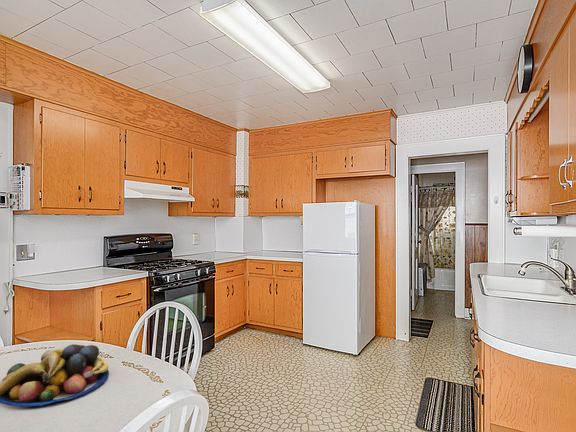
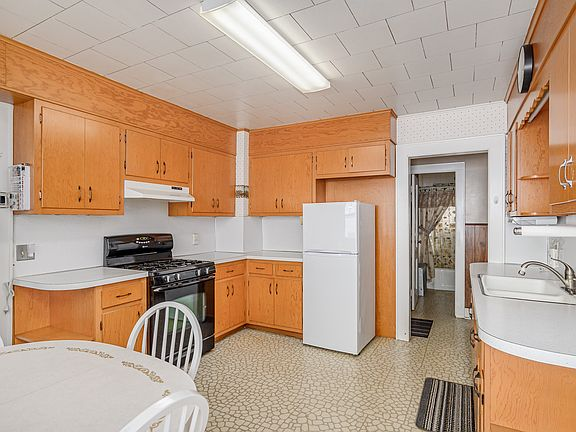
- fruit bowl [0,343,110,408]
